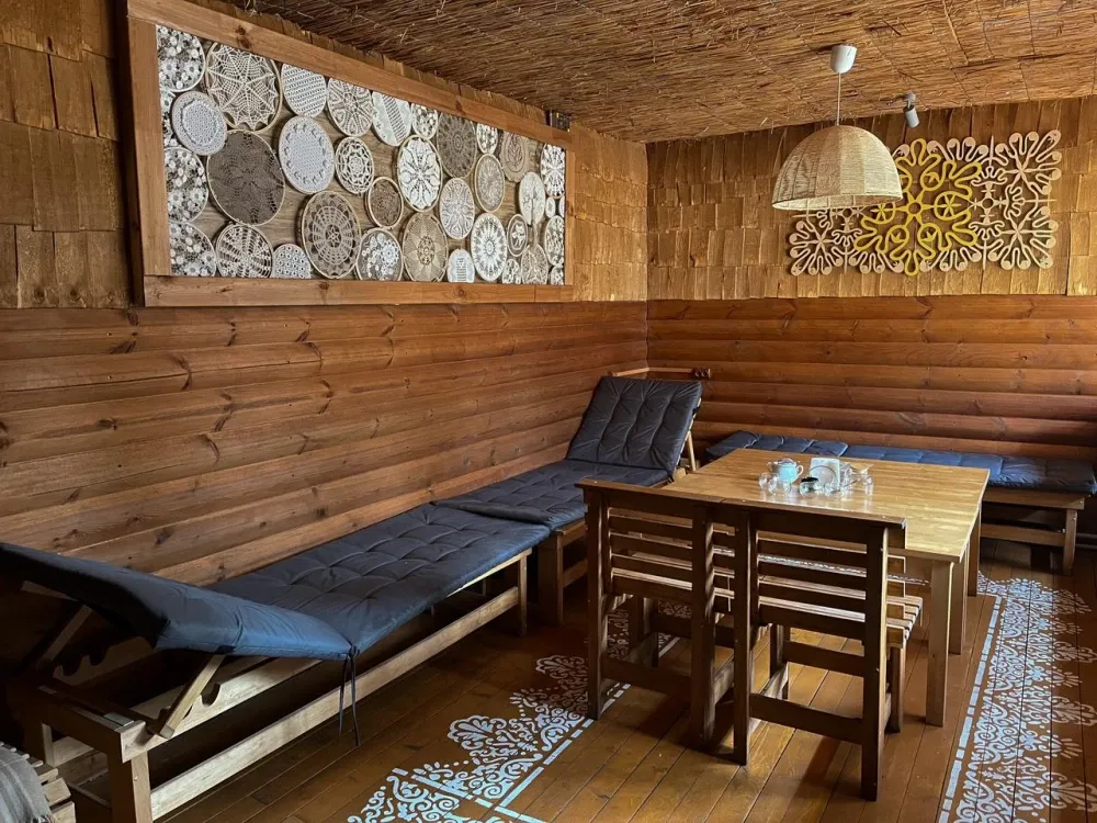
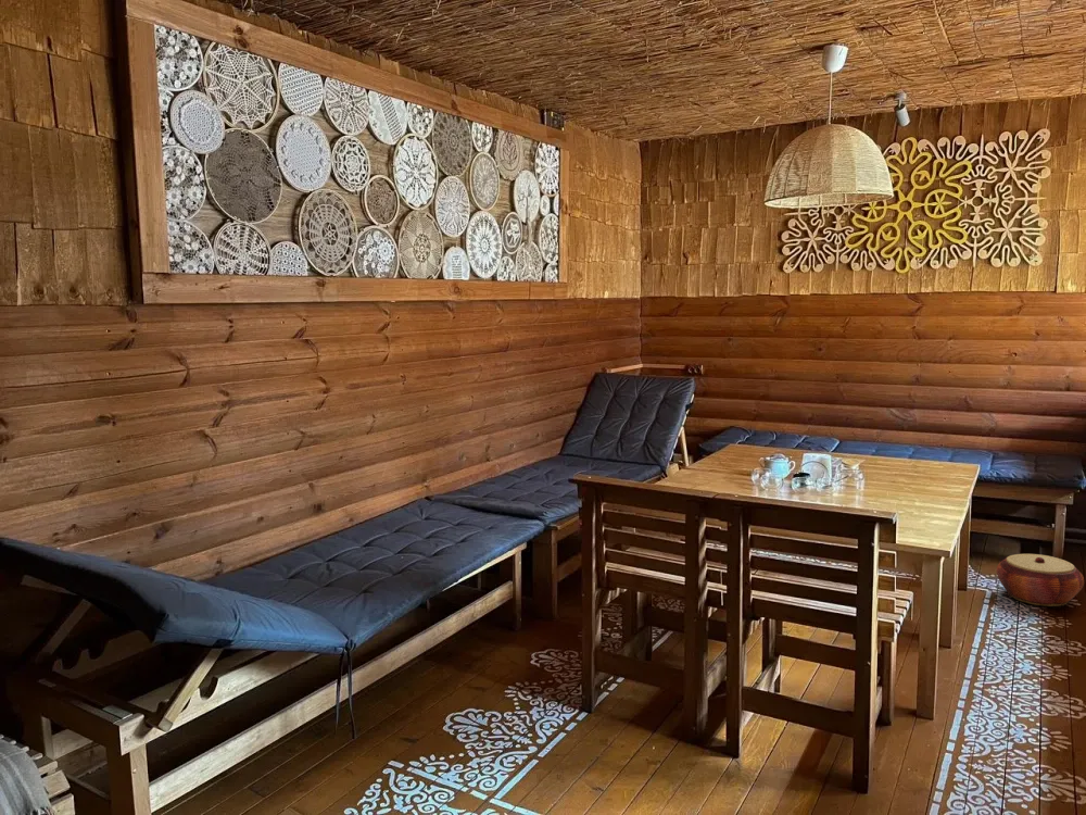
+ woven basket [995,553,1085,607]
